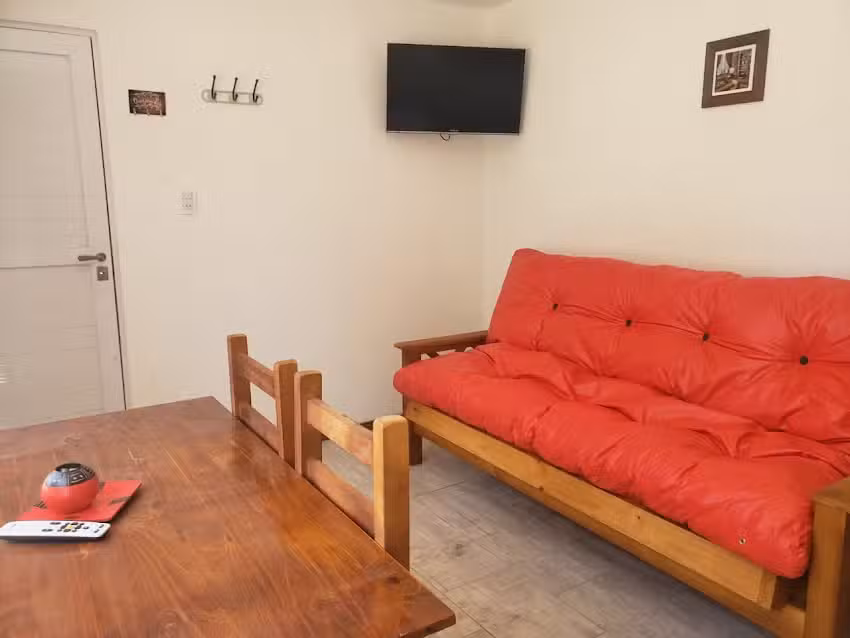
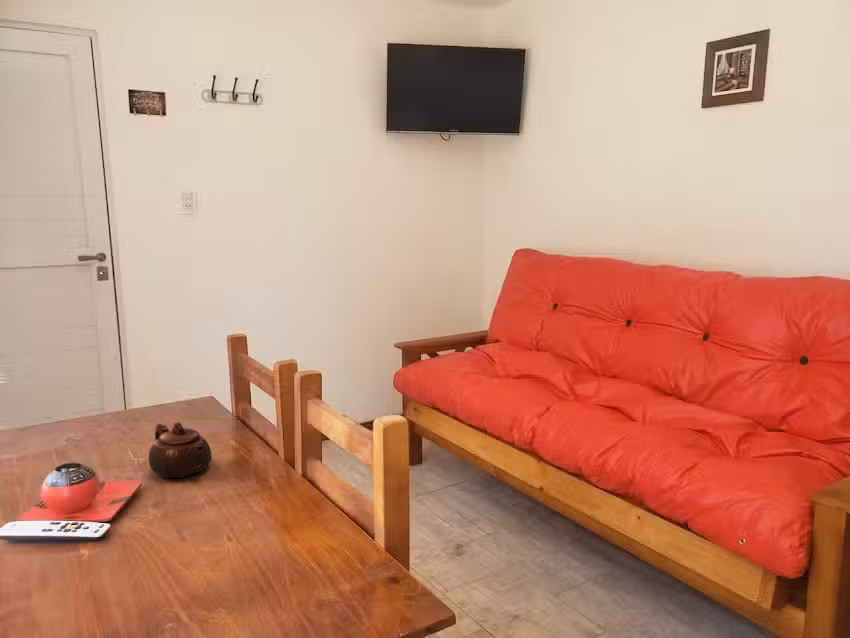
+ teapot [148,421,213,479]
